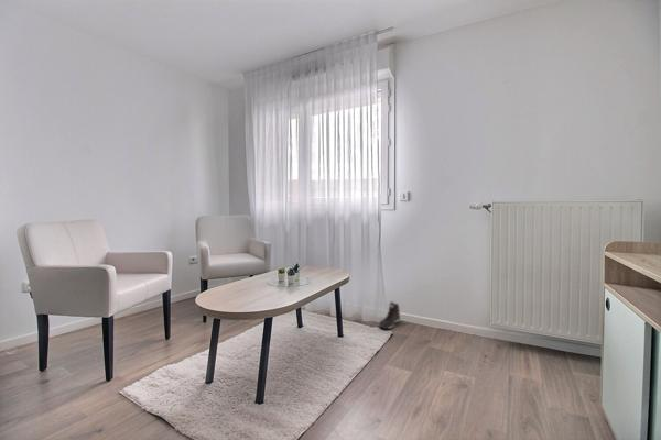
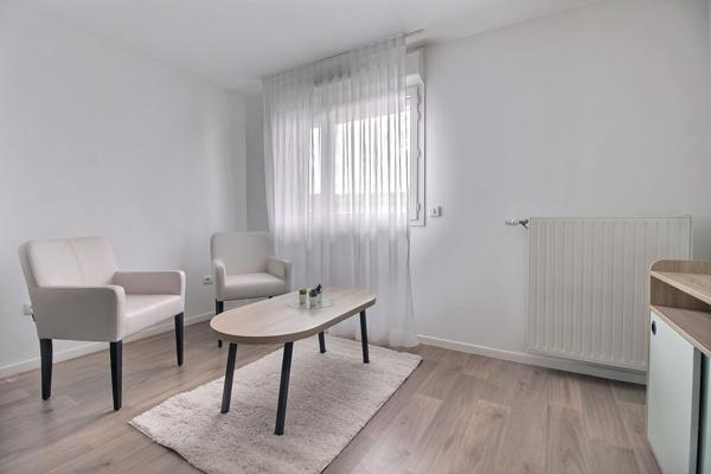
- sneaker [378,301,402,330]
